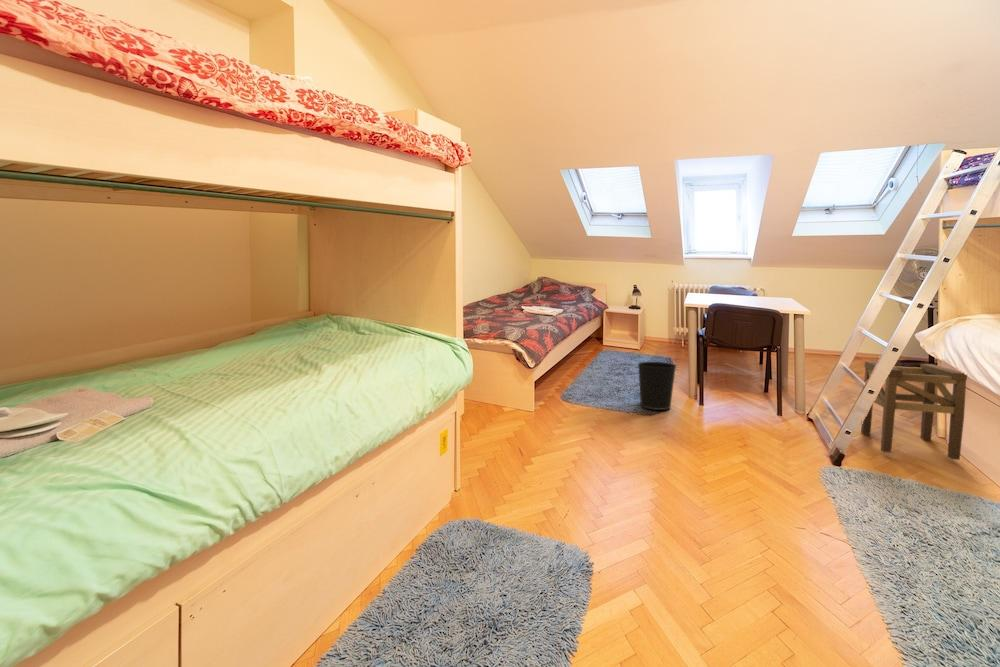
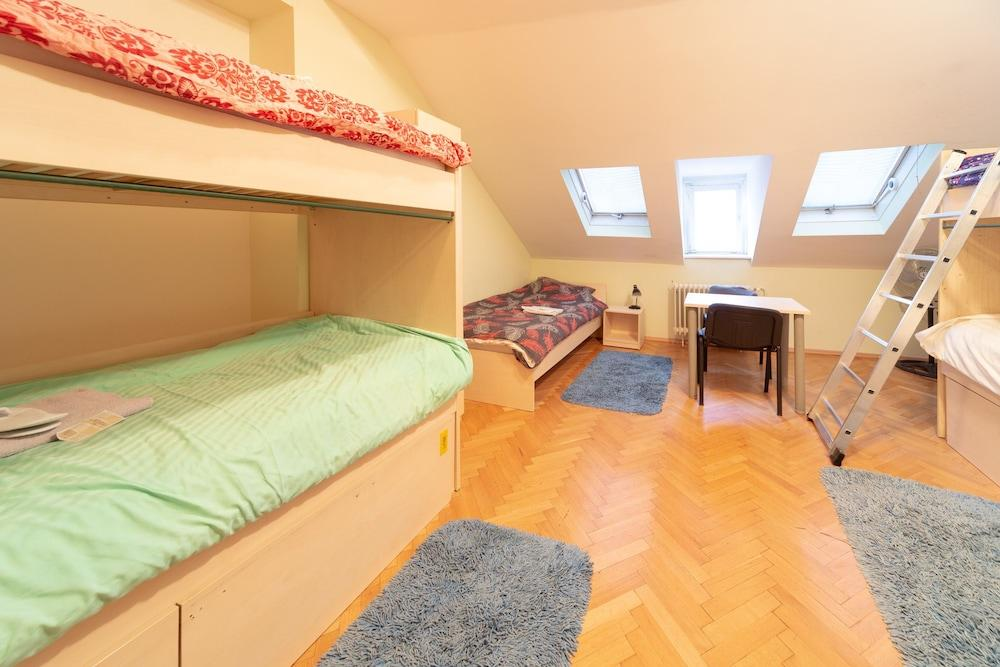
- wastebasket [637,361,678,411]
- stool [860,360,968,461]
